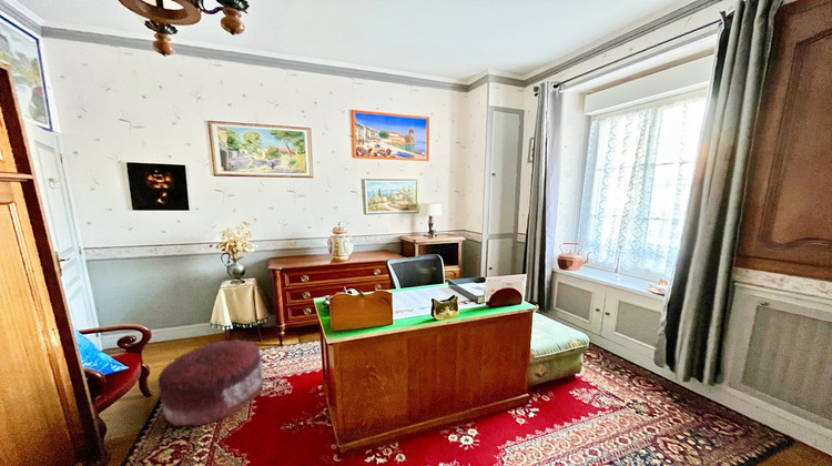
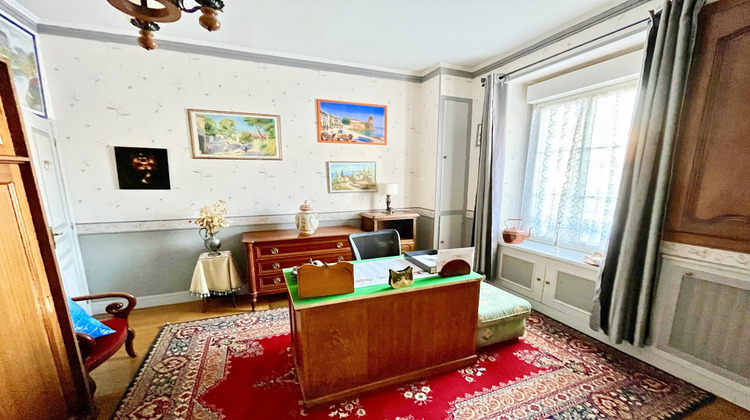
- pouf [156,337,265,427]
